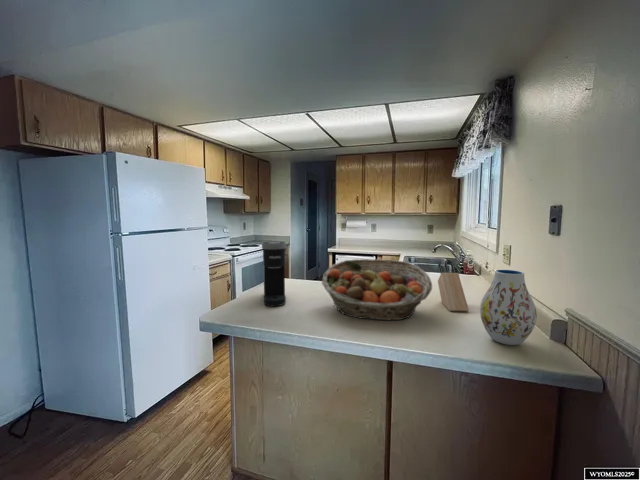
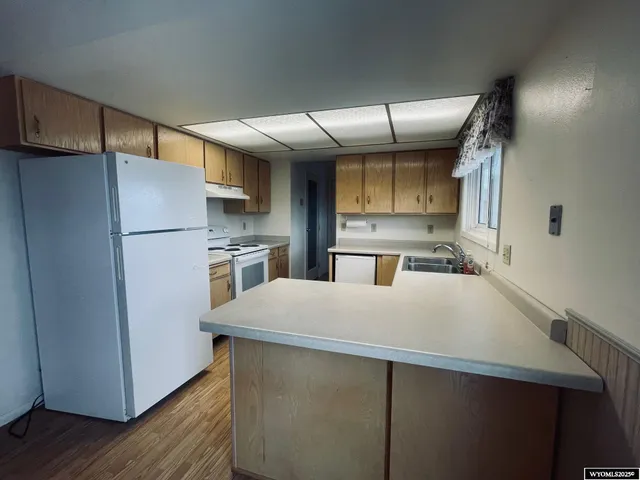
- knife block [437,260,470,313]
- coffee maker [261,240,287,307]
- vase [479,269,538,346]
- fruit basket [321,258,433,321]
